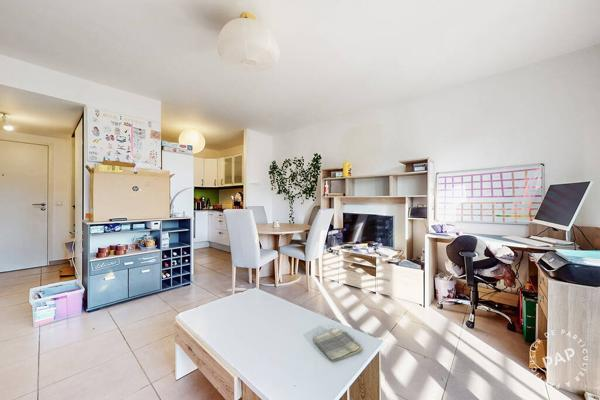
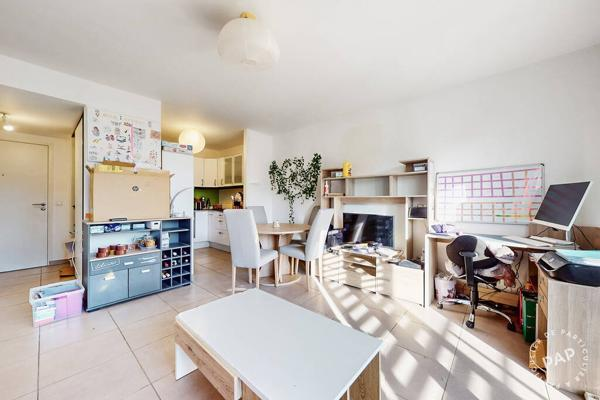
- dish towel [312,327,364,363]
